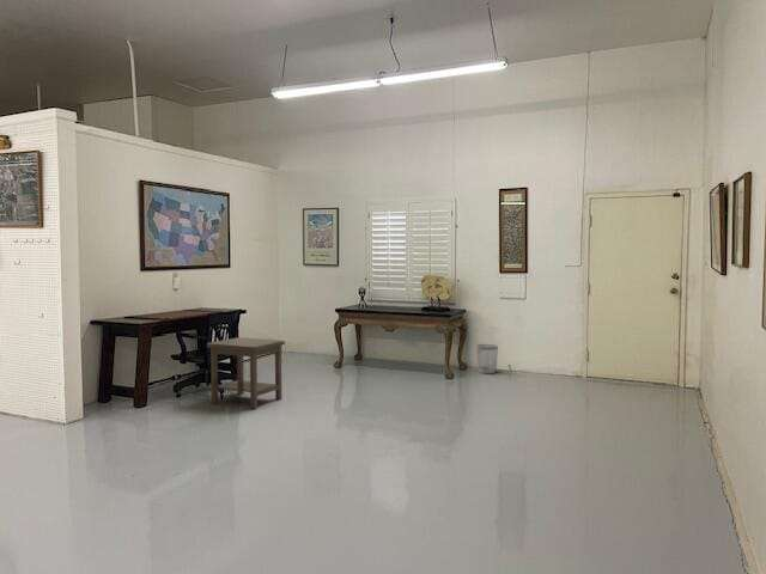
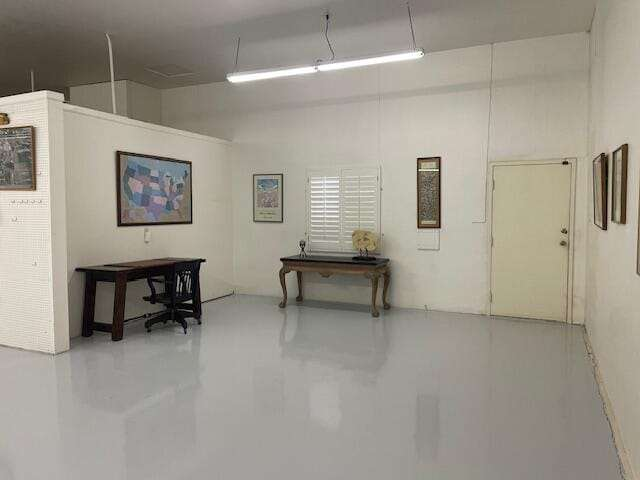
- side table [206,336,286,410]
- wastebasket [475,343,499,374]
